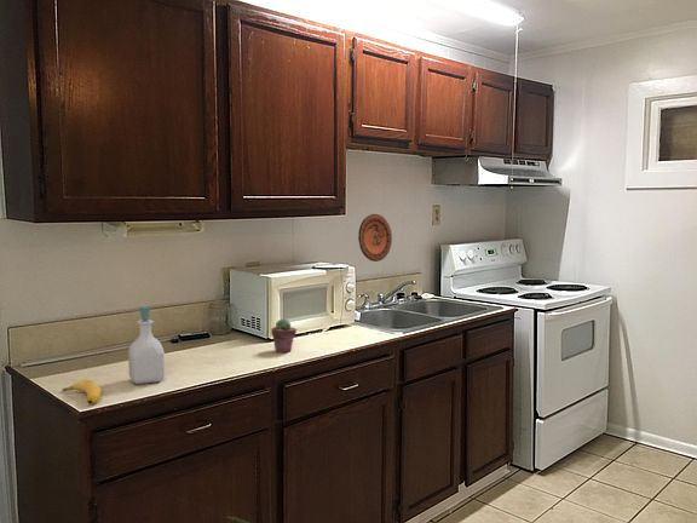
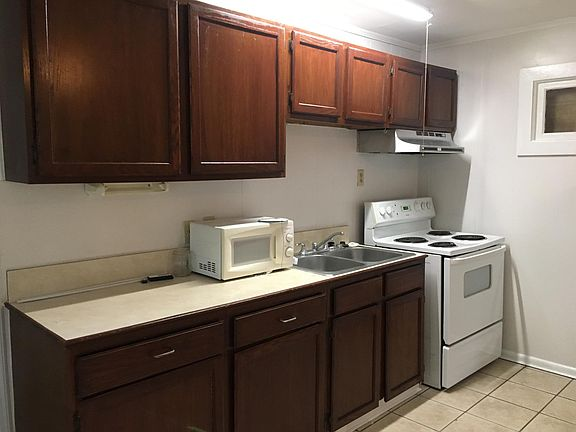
- banana [61,379,102,406]
- potted succulent [270,317,298,355]
- decorative plate [357,213,393,263]
- soap bottle [127,305,166,385]
